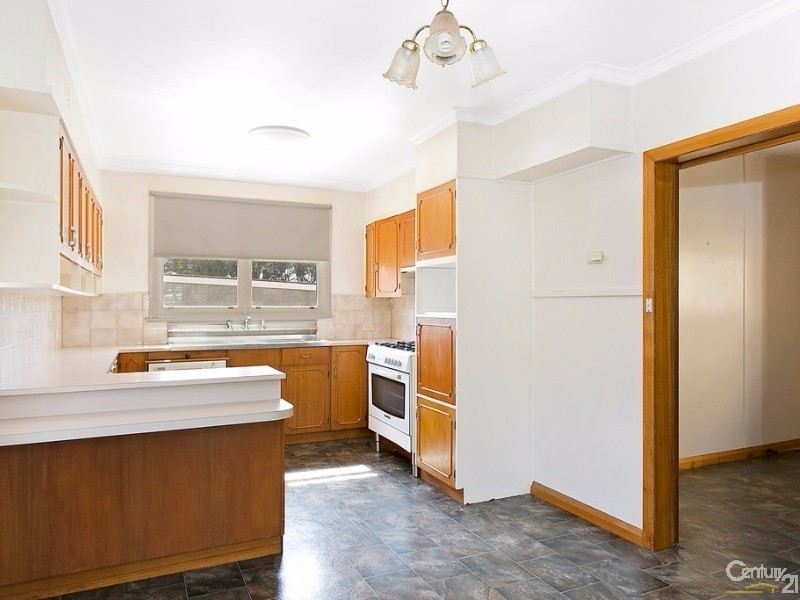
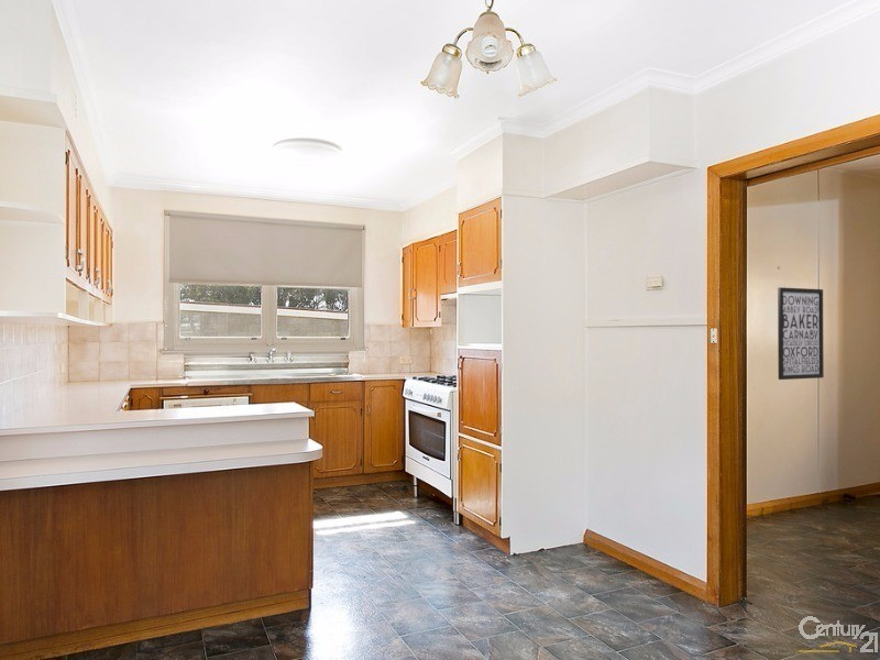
+ wall art [777,286,825,381]
